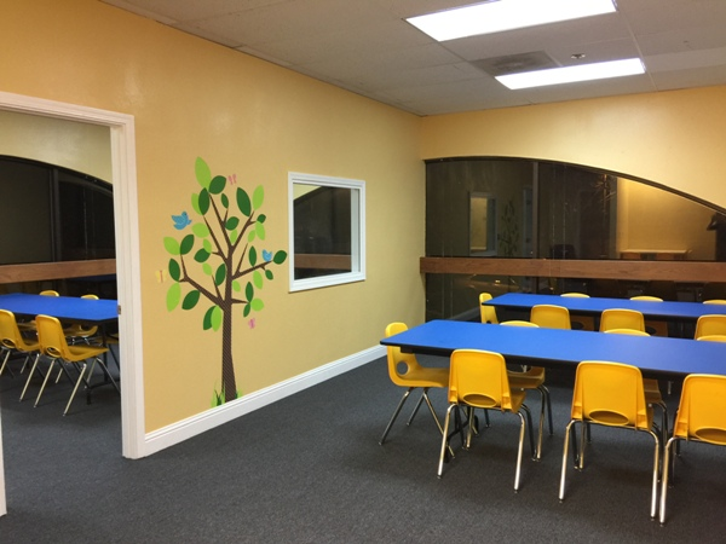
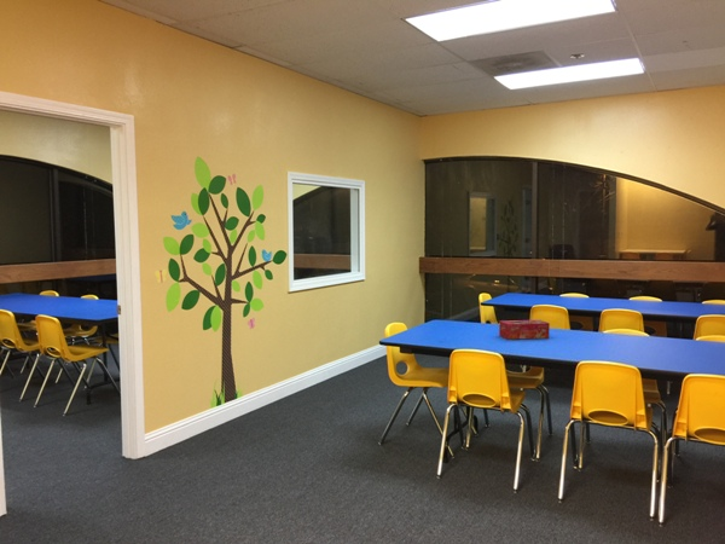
+ tissue box [498,319,551,341]
